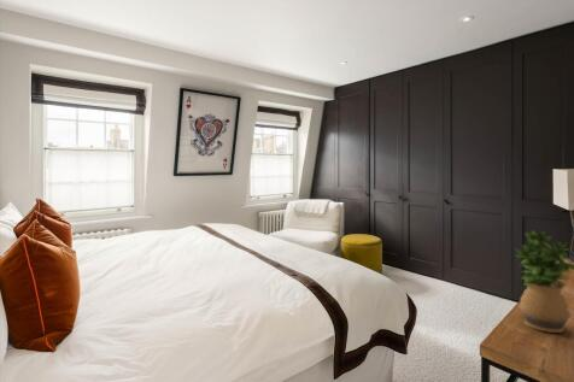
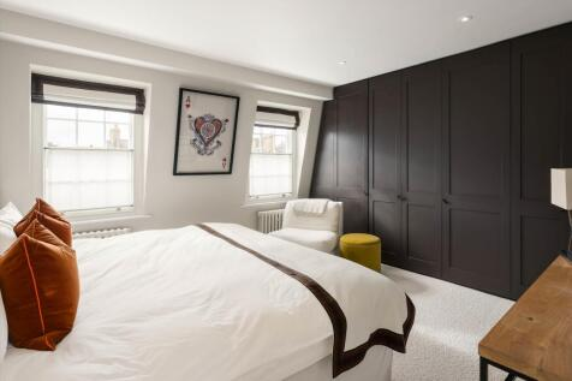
- potted plant [514,229,574,334]
